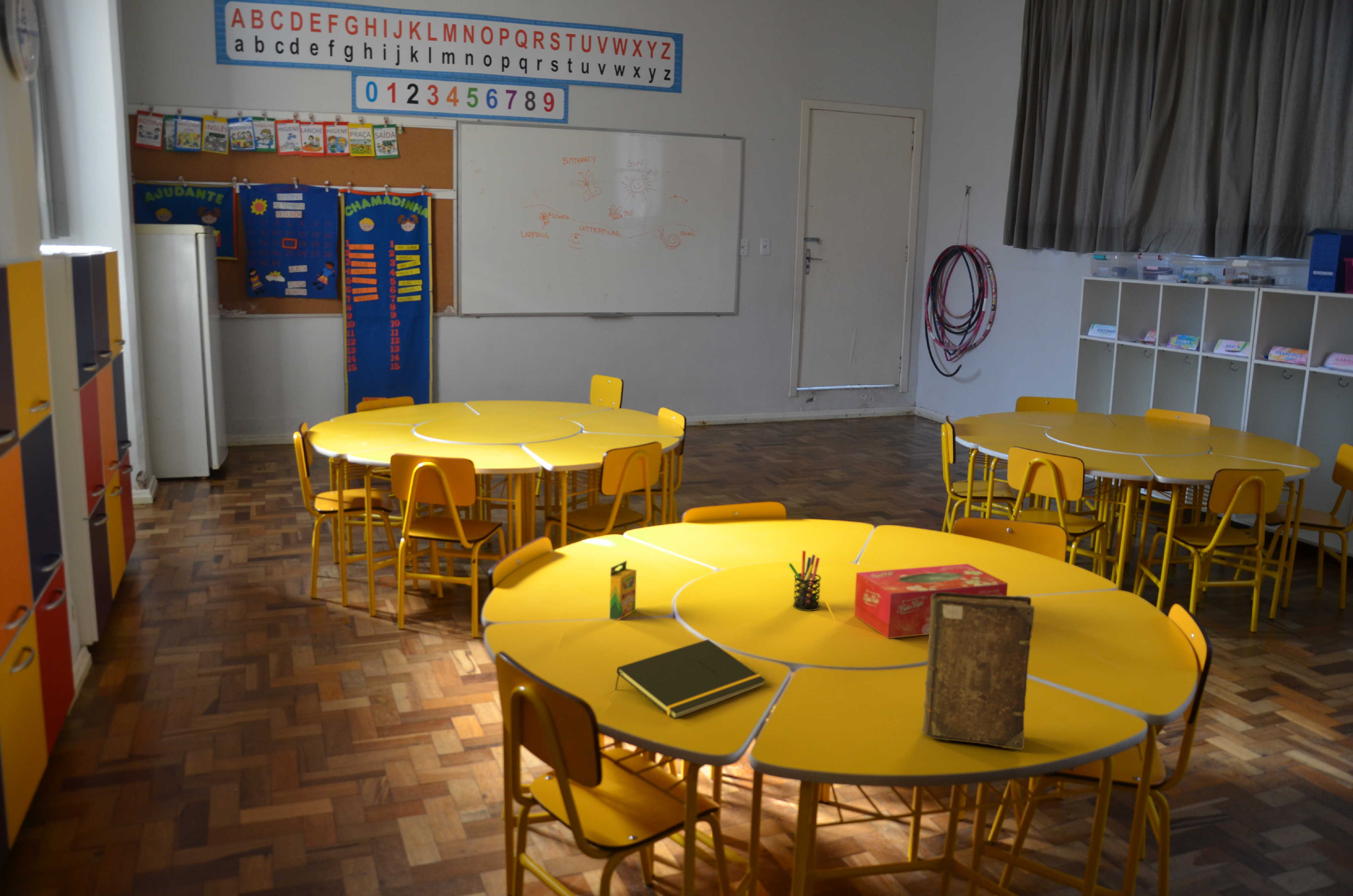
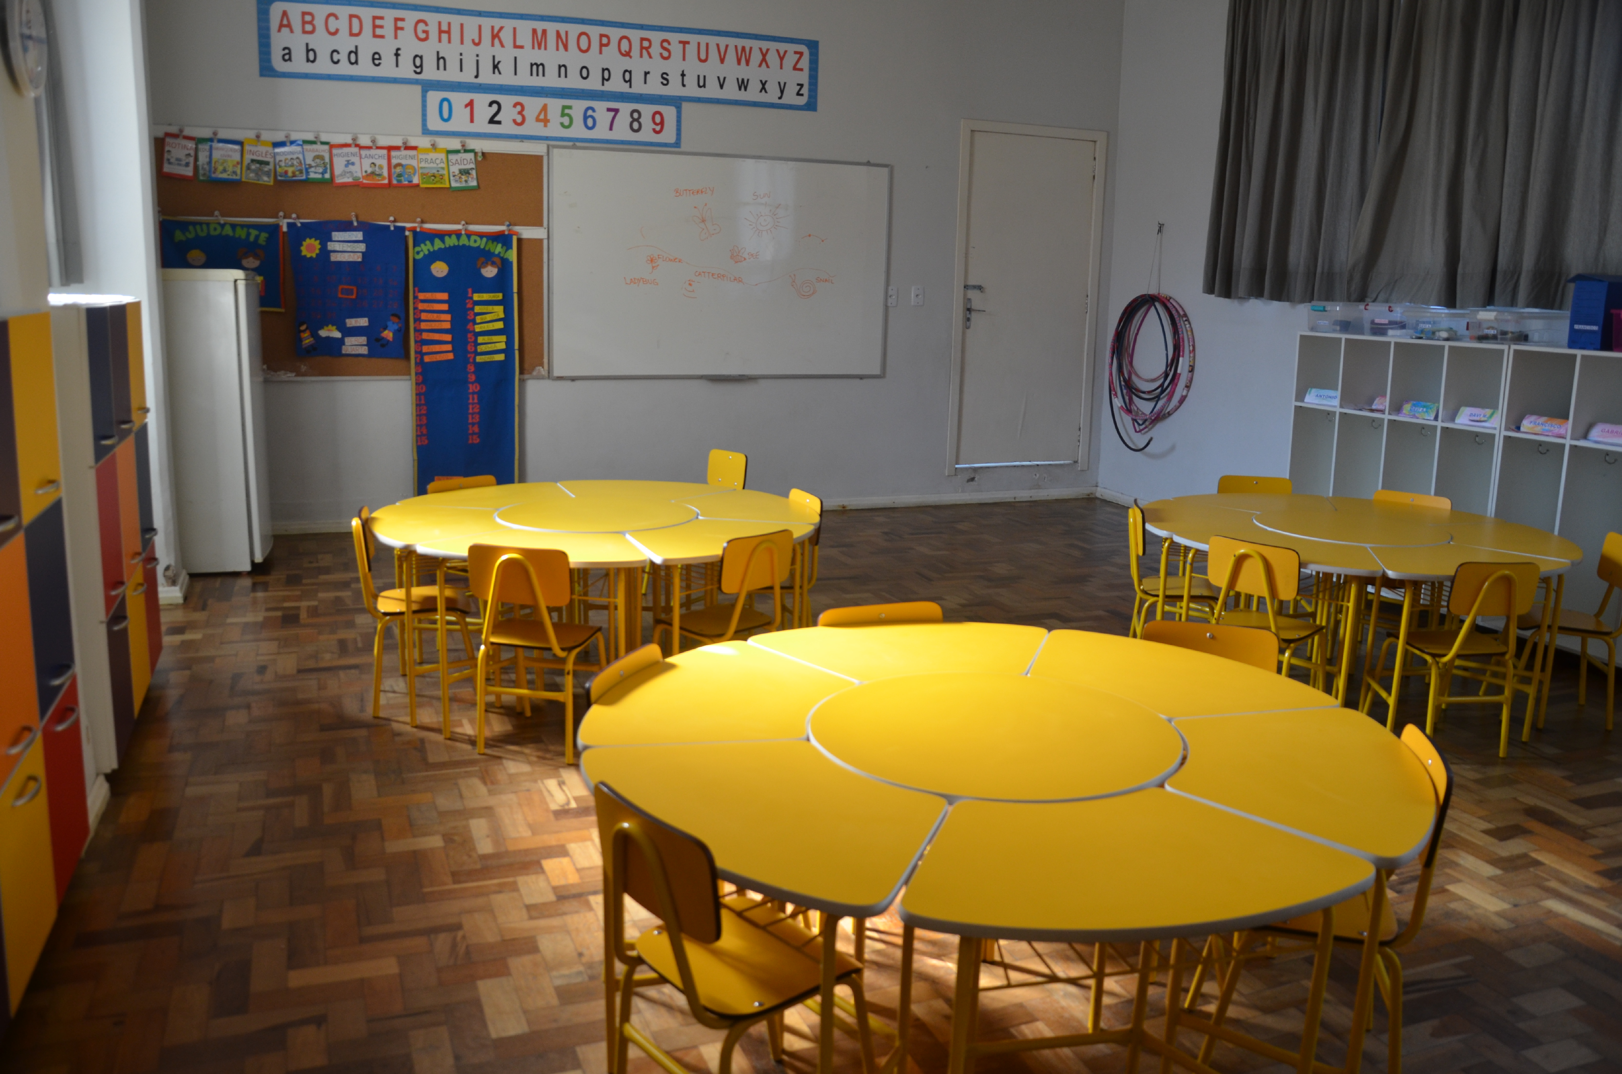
- book [922,592,1035,750]
- tissue box [854,563,1008,639]
- pen holder [788,550,822,611]
- notepad [615,639,767,719]
- crayon box [609,560,637,621]
